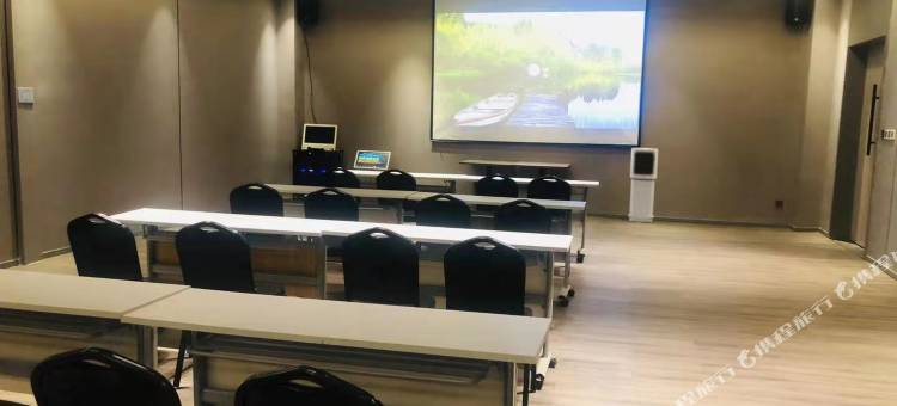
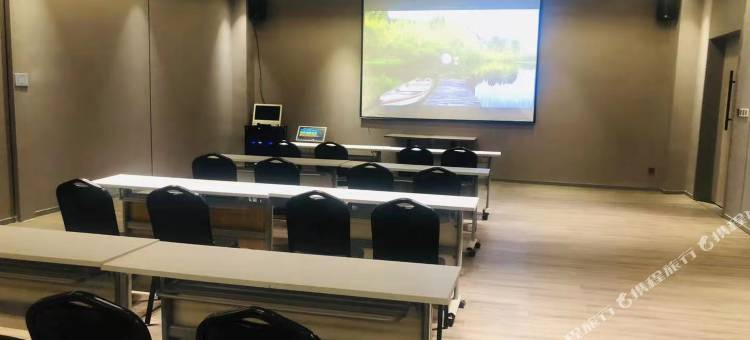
- air purifier [627,147,659,223]
